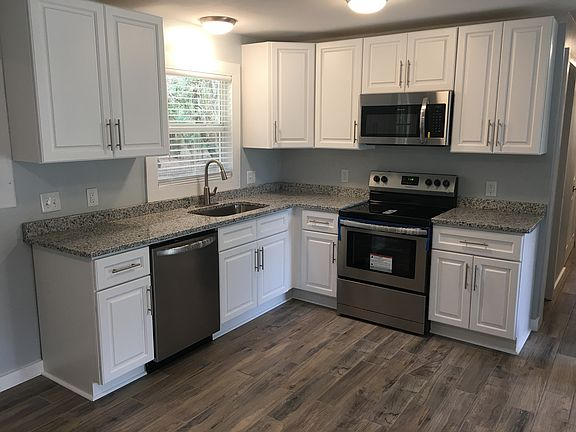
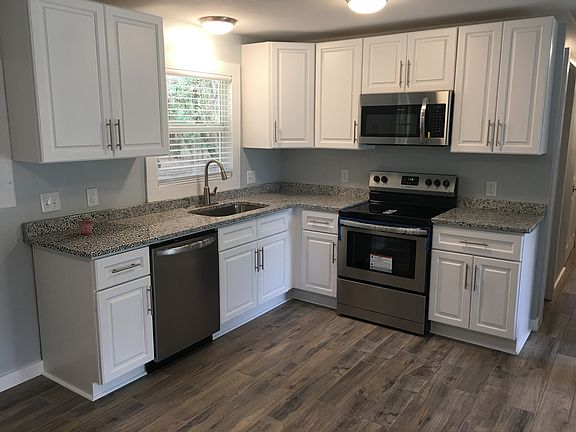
+ potted succulent [77,213,95,235]
